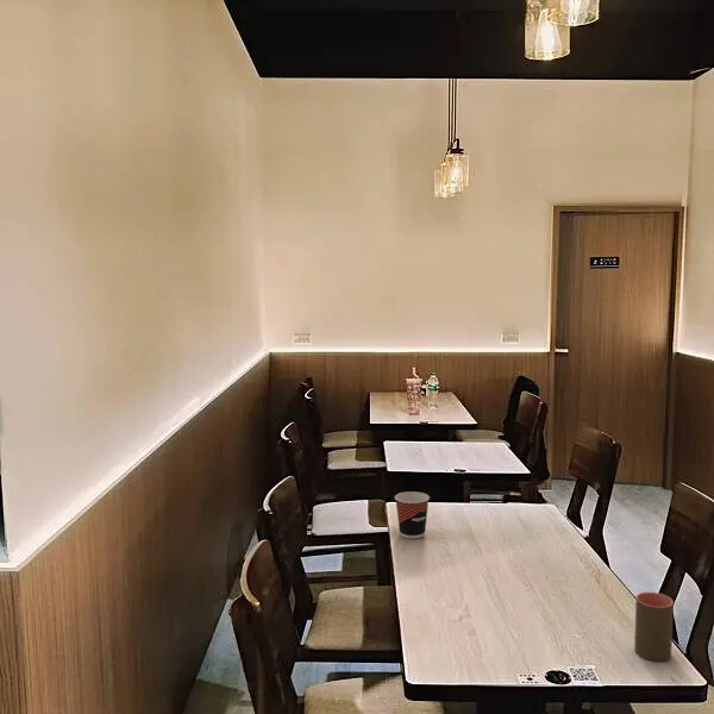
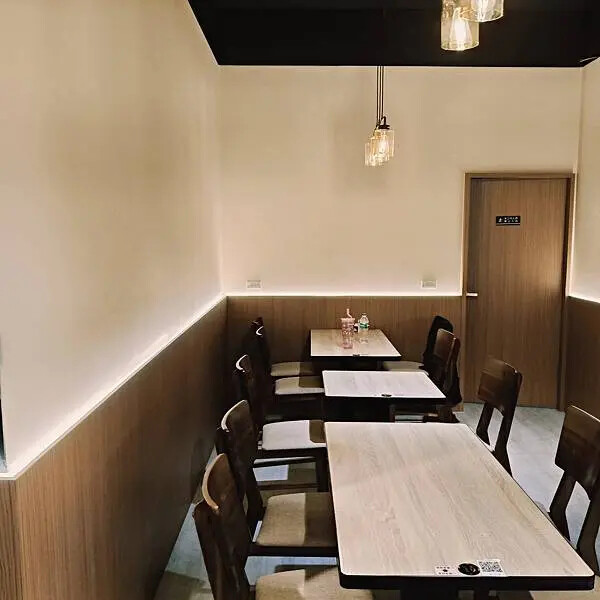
- cup [394,490,431,539]
- cup [633,591,675,663]
